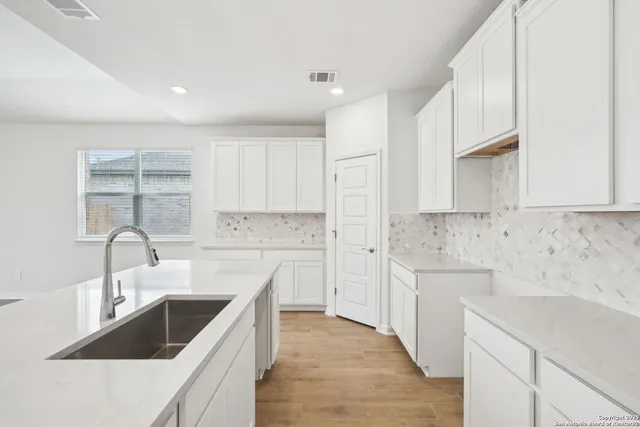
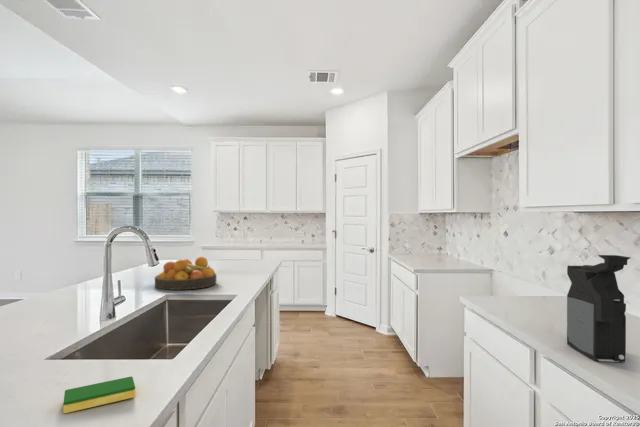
+ dish sponge [62,376,136,414]
+ coffee maker [566,254,632,363]
+ fruit bowl [154,256,218,291]
